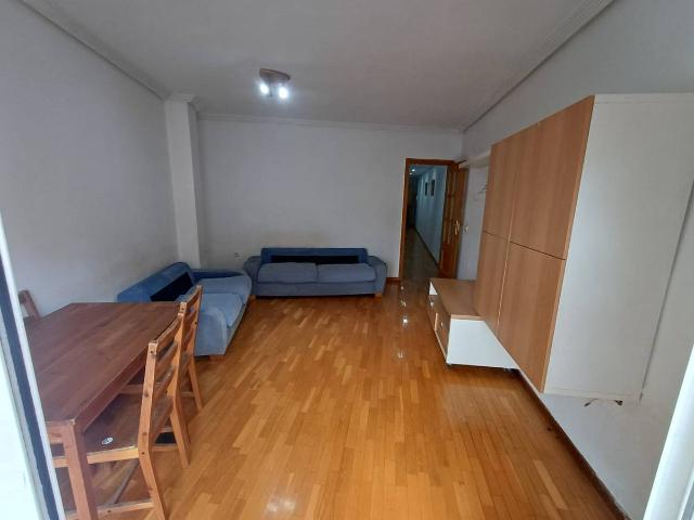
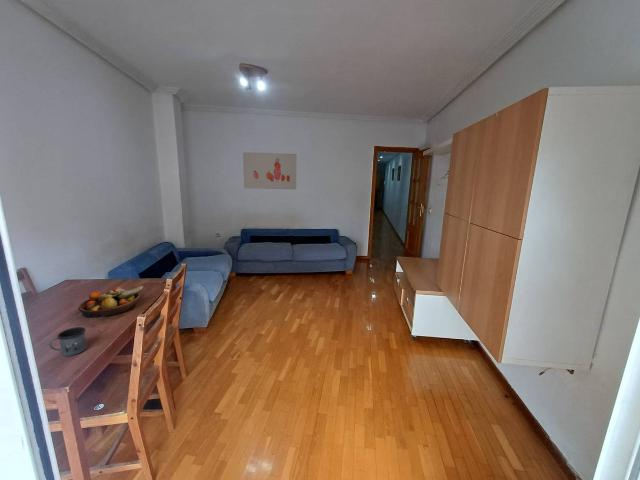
+ mug [48,326,88,357]
+ fruit bowl [77,285,145,319]
+ wall art [242,151,297,190]
